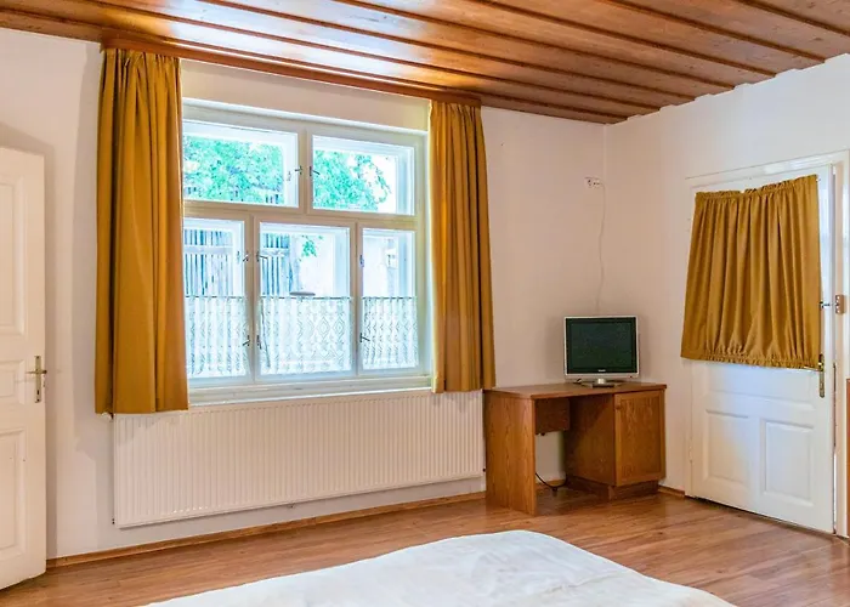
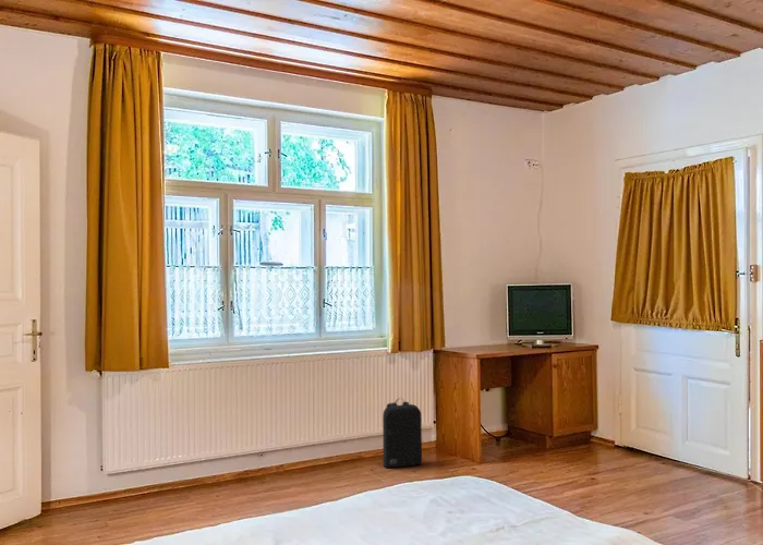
+ backpack [382,397,423,469]
